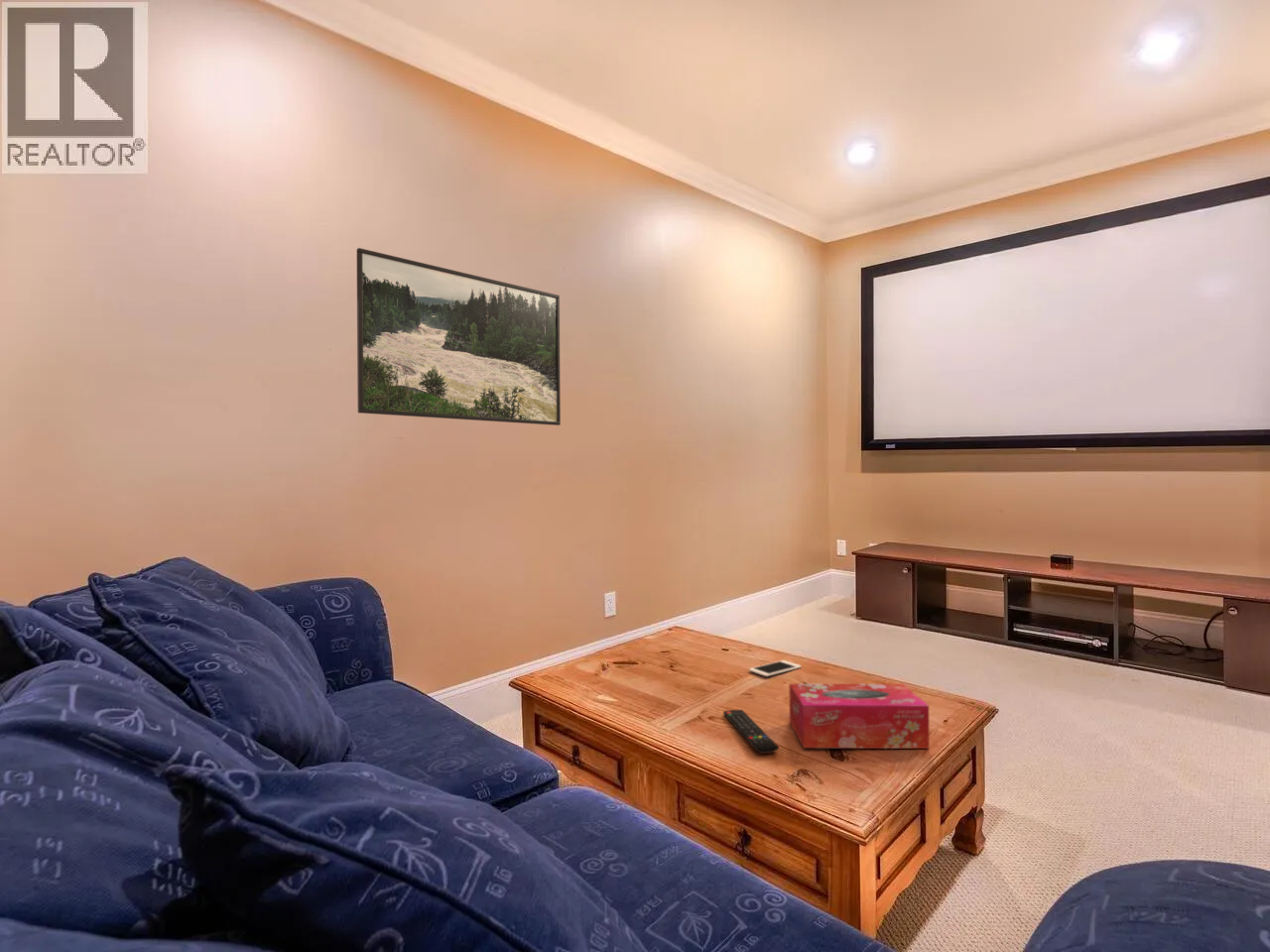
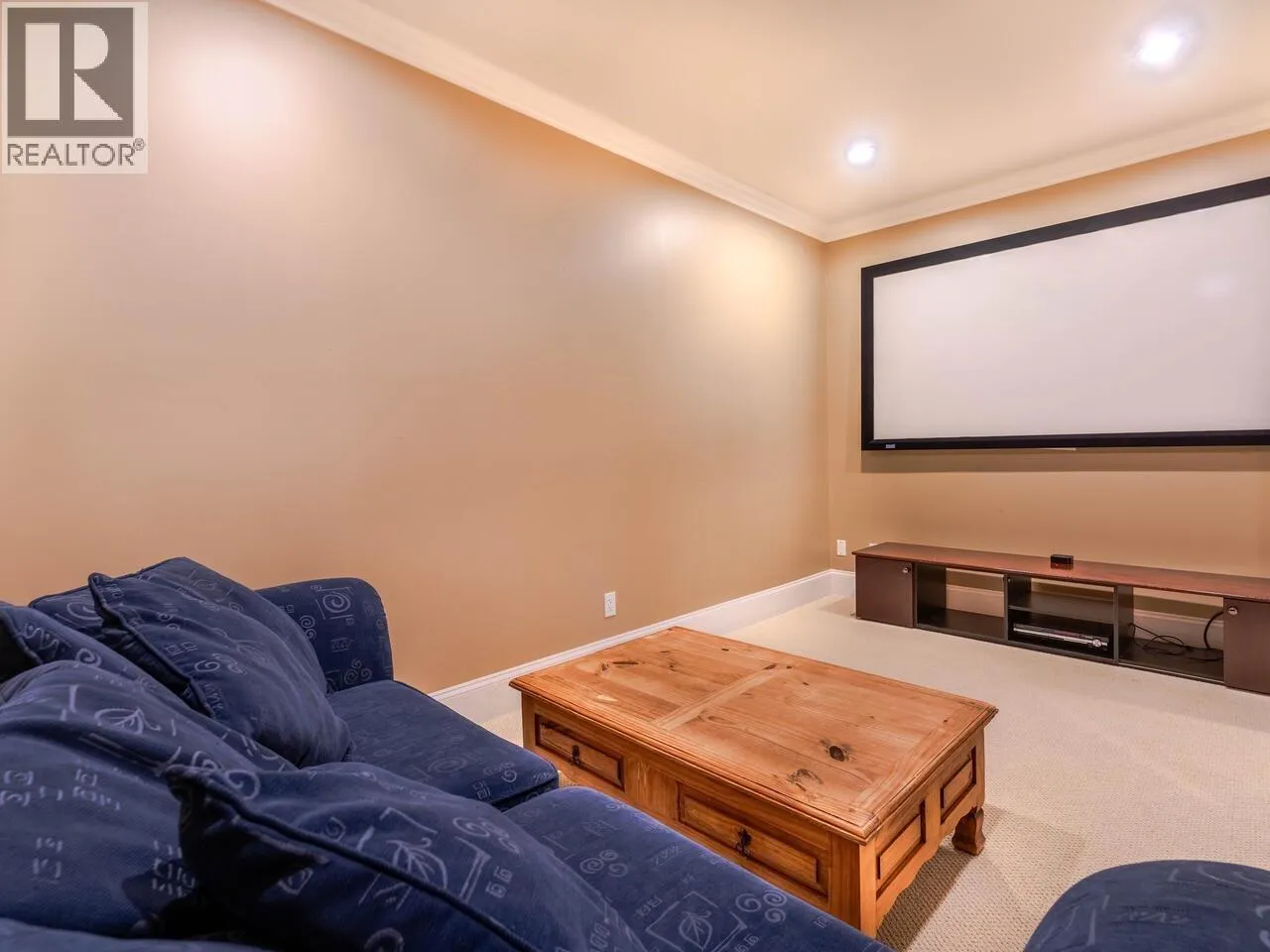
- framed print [355,247,562,426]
- remote control [722,709,779,755]
- tissue box [788,683,931,750]
- cell phone [748,659,803,677]
